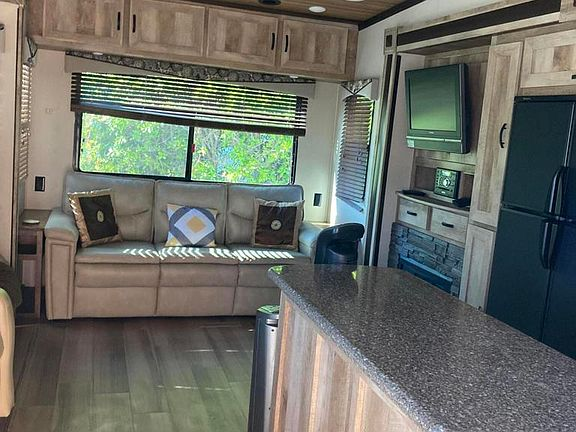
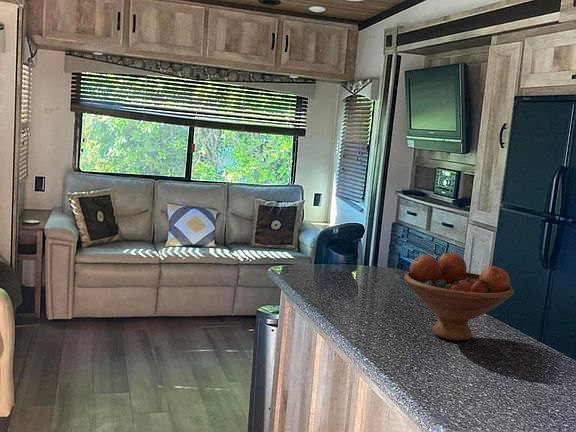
+ fruit bowl [403,252,515,342]
